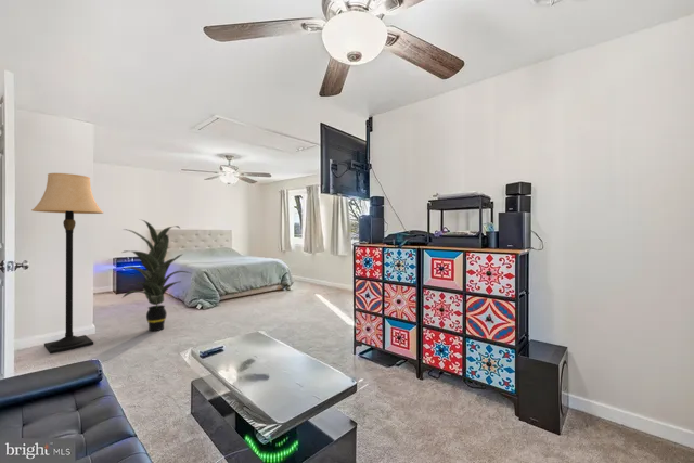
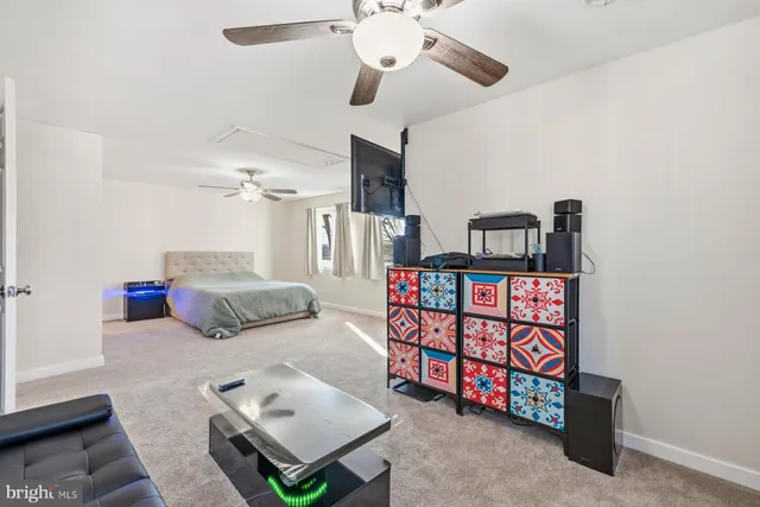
- lamp [30,172,104,355]
- indoor plant [119,218,191,332]
